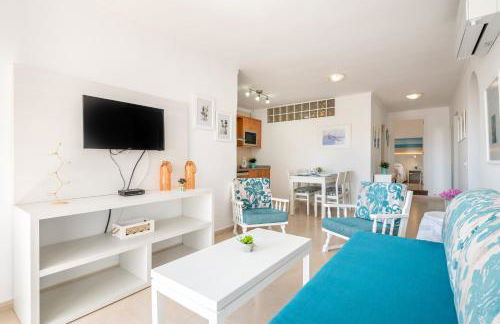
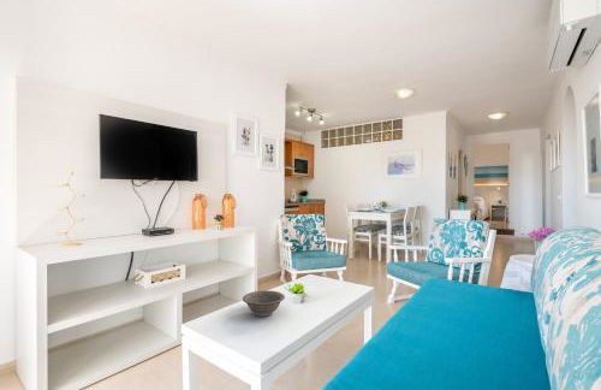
+ decorative bowl [242,289,286,318]
